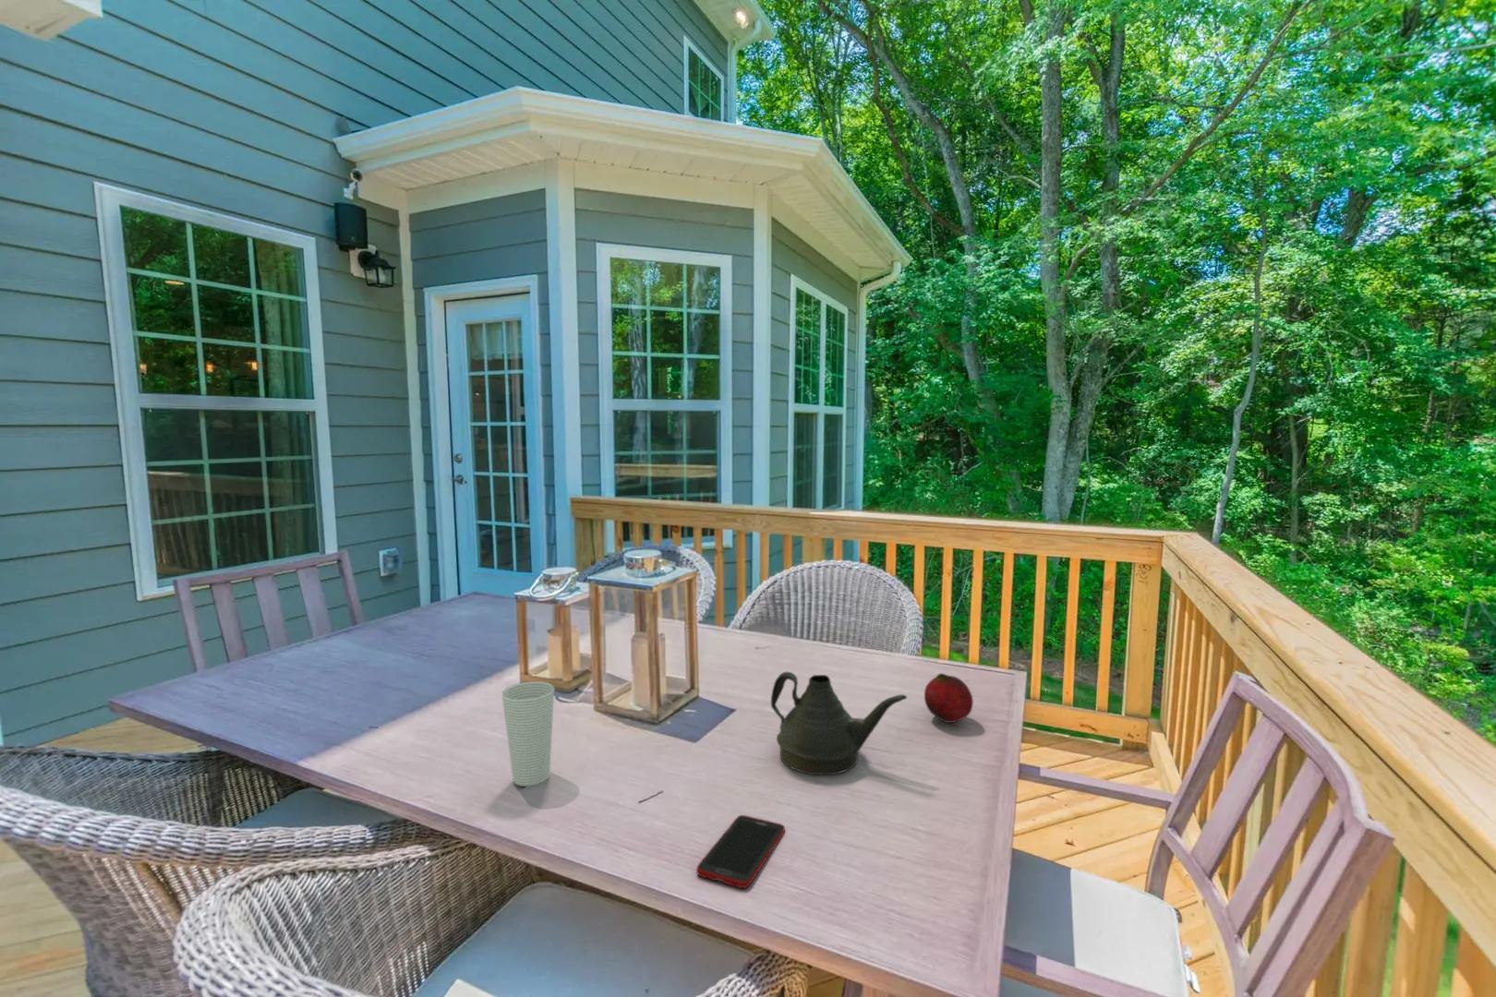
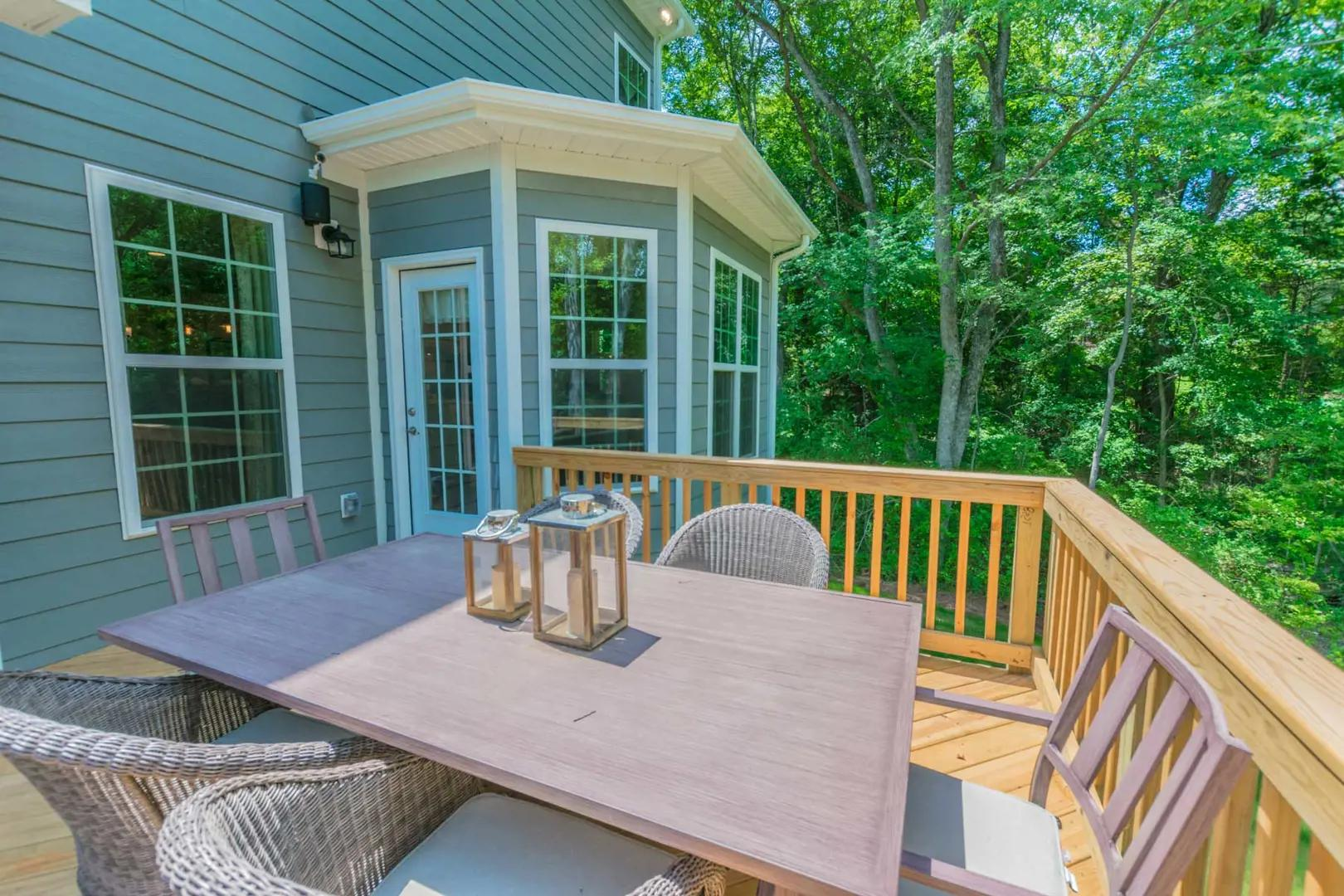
- teapot [770,671,908,776]
- cell phone [696,815,786,889]
- fruit [924,672,974,723]
- cup [501,680,555,788]
